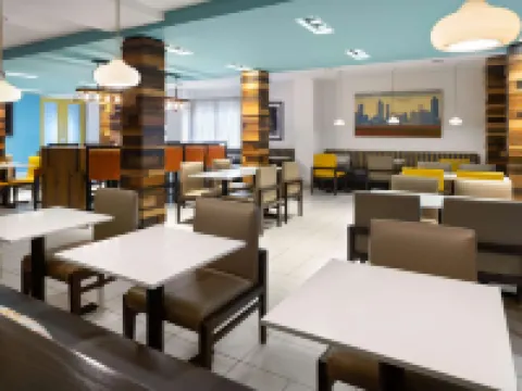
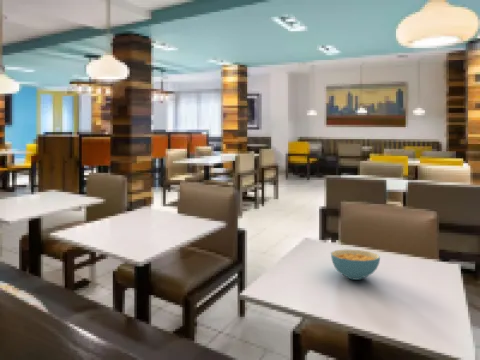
+ cereal bowl [330,249,381,281]
